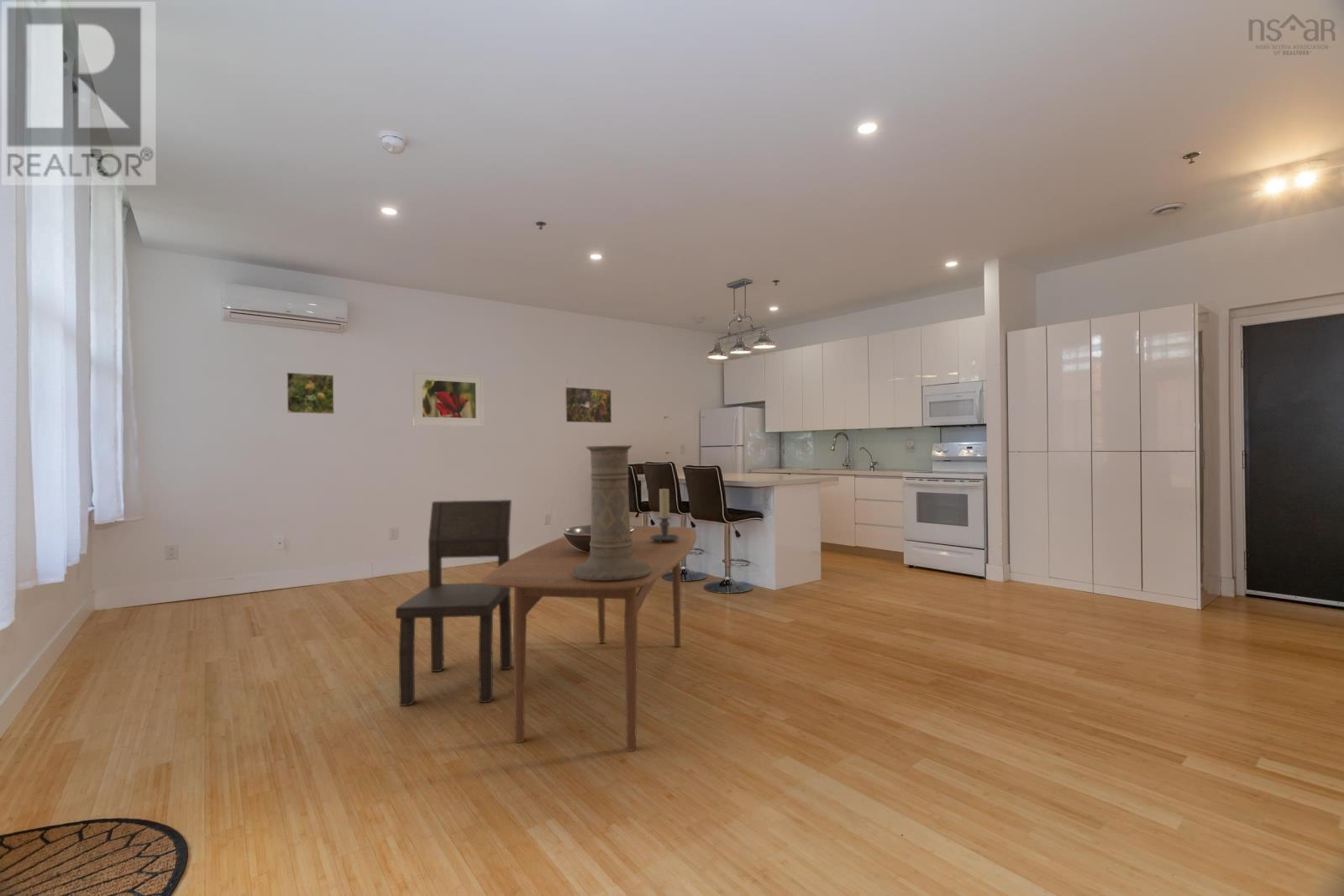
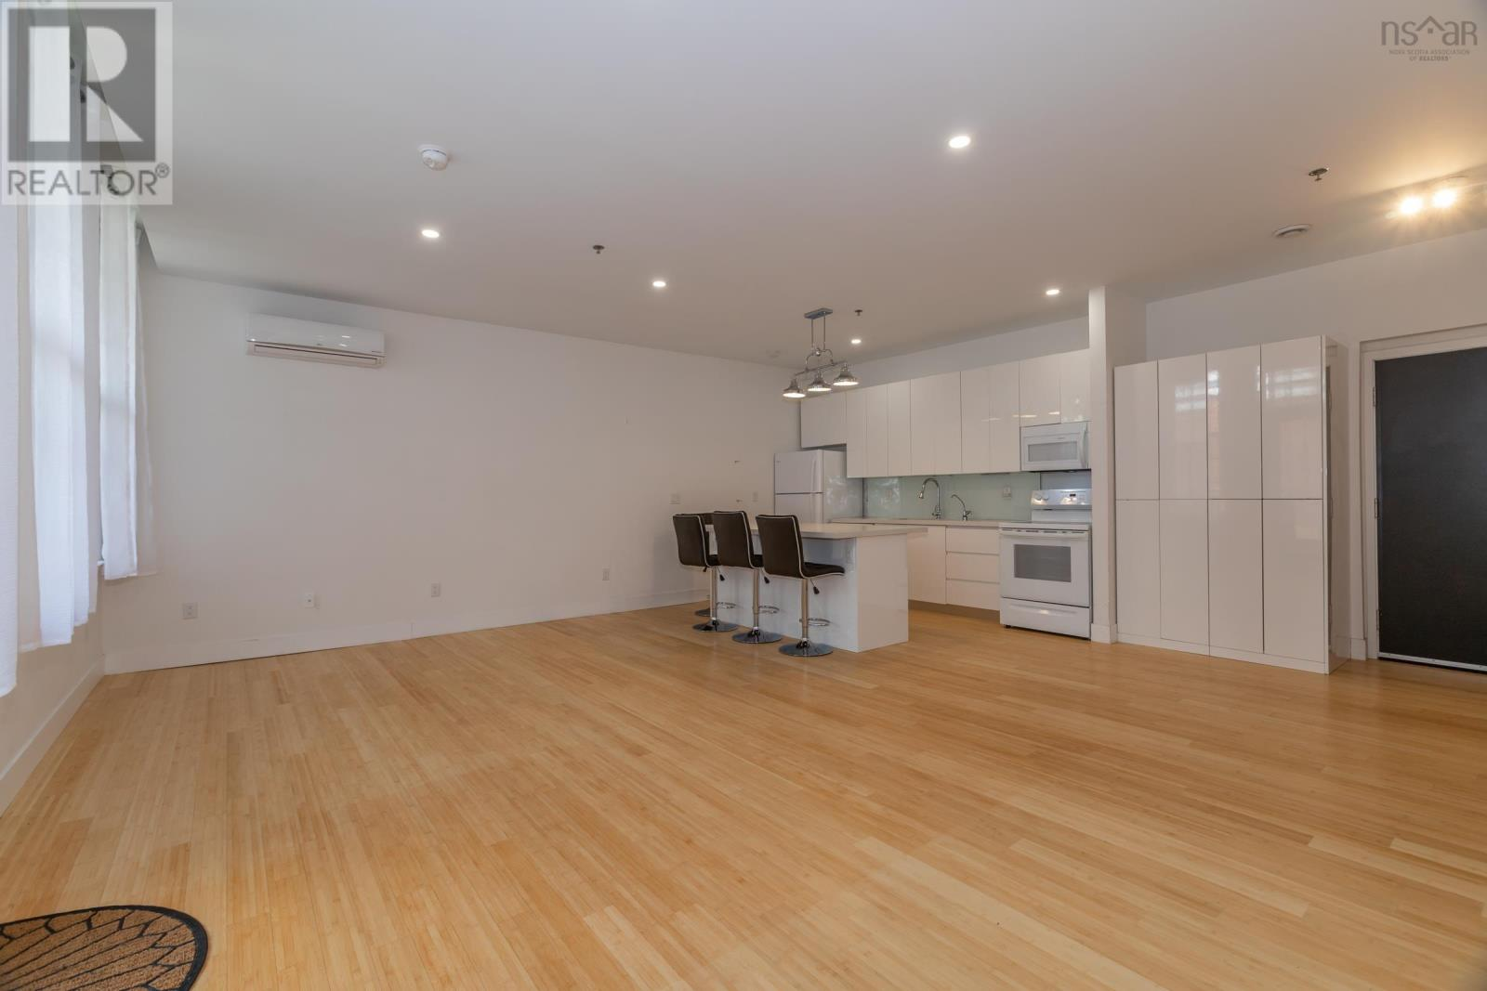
- vase [572,444,650,581]
- fruit bowl [561,524,634,552]
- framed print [286,372,335,415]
- candle holder [650,487,679,543]
- dining table [480,525,697,752]
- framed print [564,386,612,424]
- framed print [412,369,485,427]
- dining chair [395,499,512,707]
